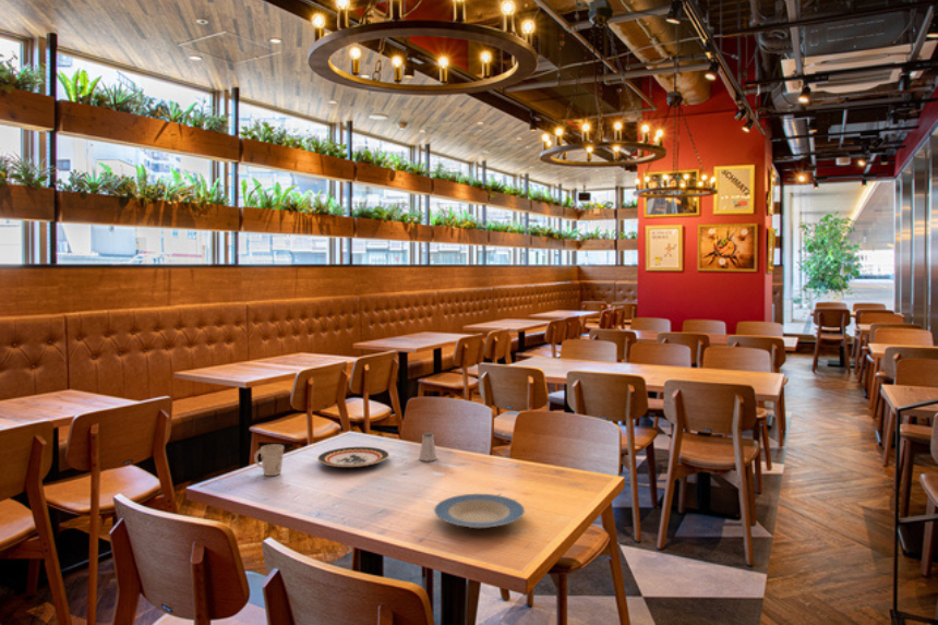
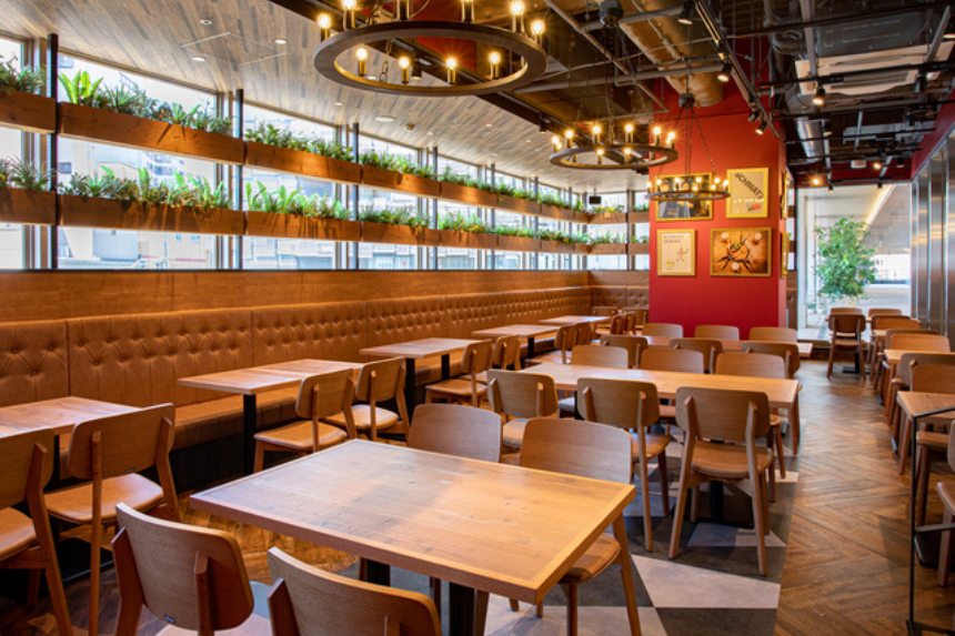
- plate [433,493,526,529]
- saltshaker [418,432,438,462]
- plate [316,446,390,468]
- mug [253,443,285,477]
